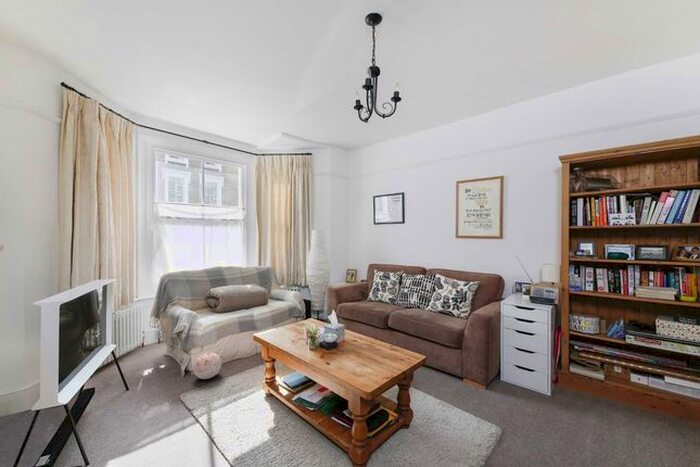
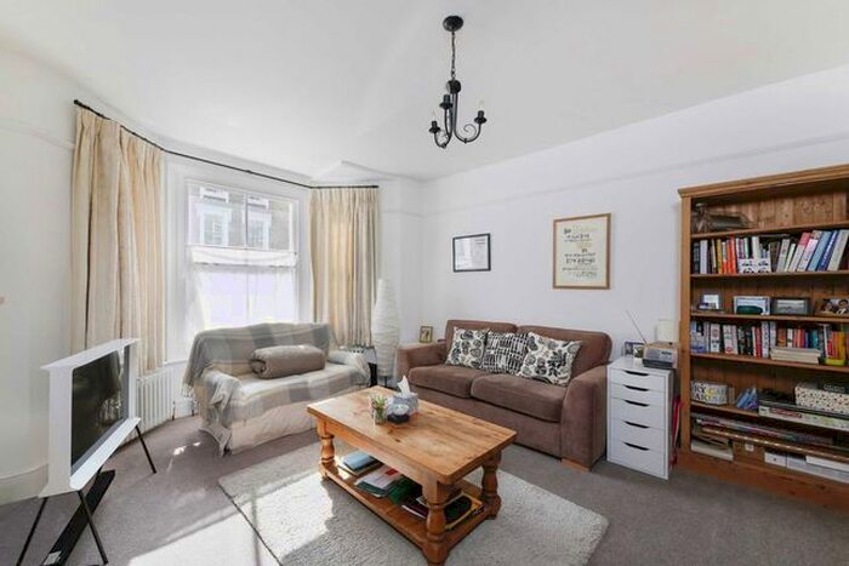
- decorative ball [192,352,223,380]
